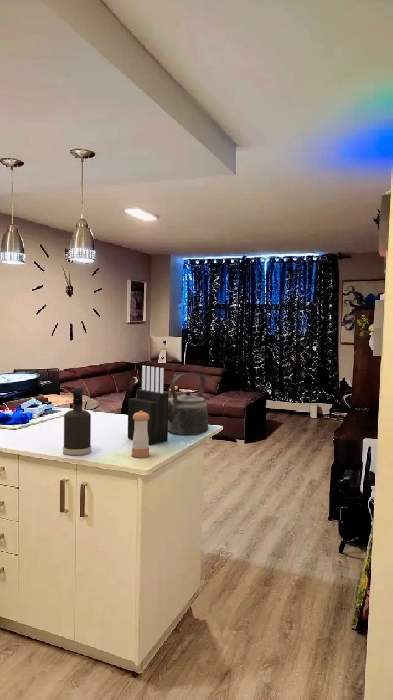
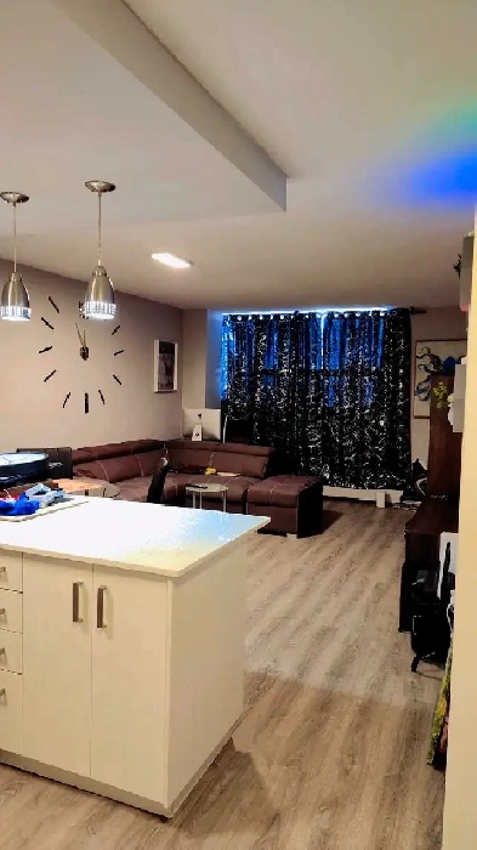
- pepper shaker [131,411,150,458]
- spray bottle [62,386,92,456]
- knife block [127,365,169,446]
- kettle [168,372,209,436]
